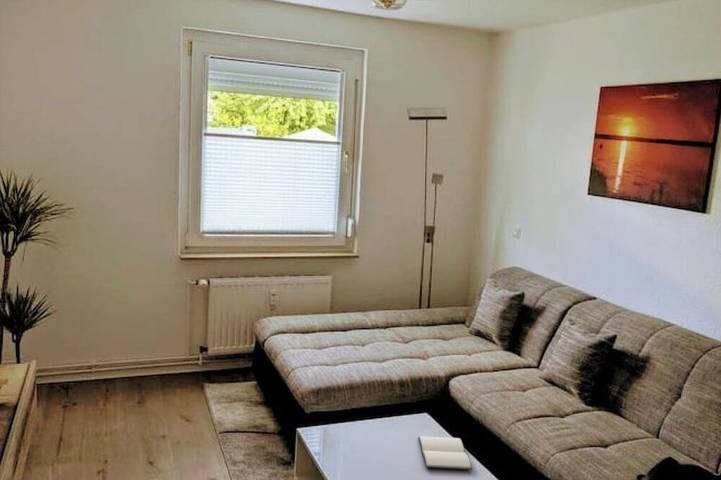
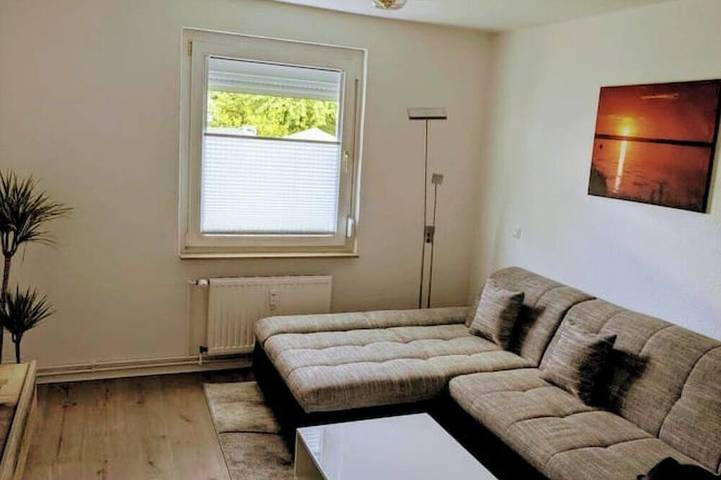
- book [417,435,473,471]
